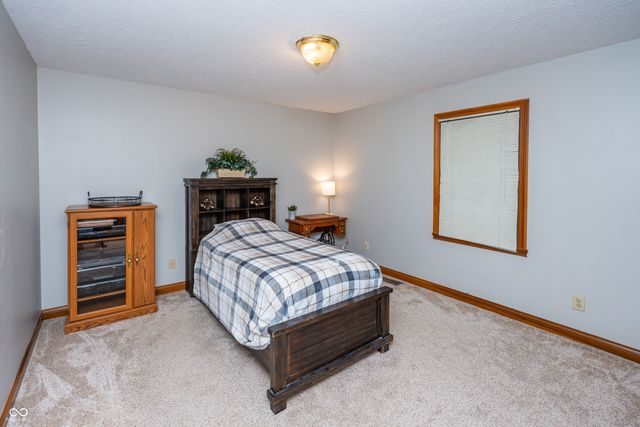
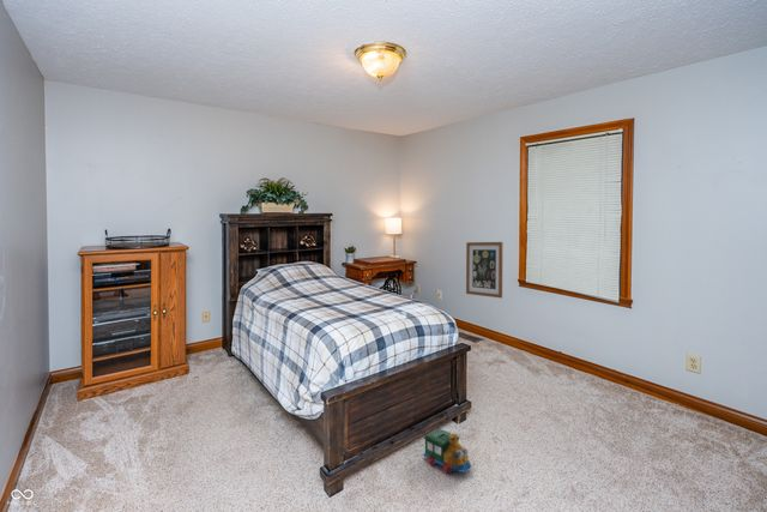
+ toy train [422,428,472,474]
+ wall art [465,241,505,299]
